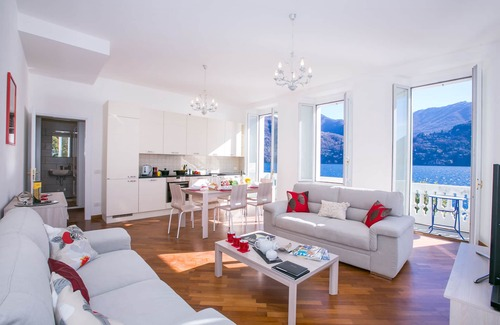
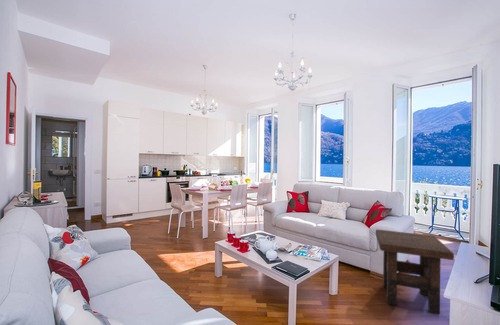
+ side table [375,229,455,315]
